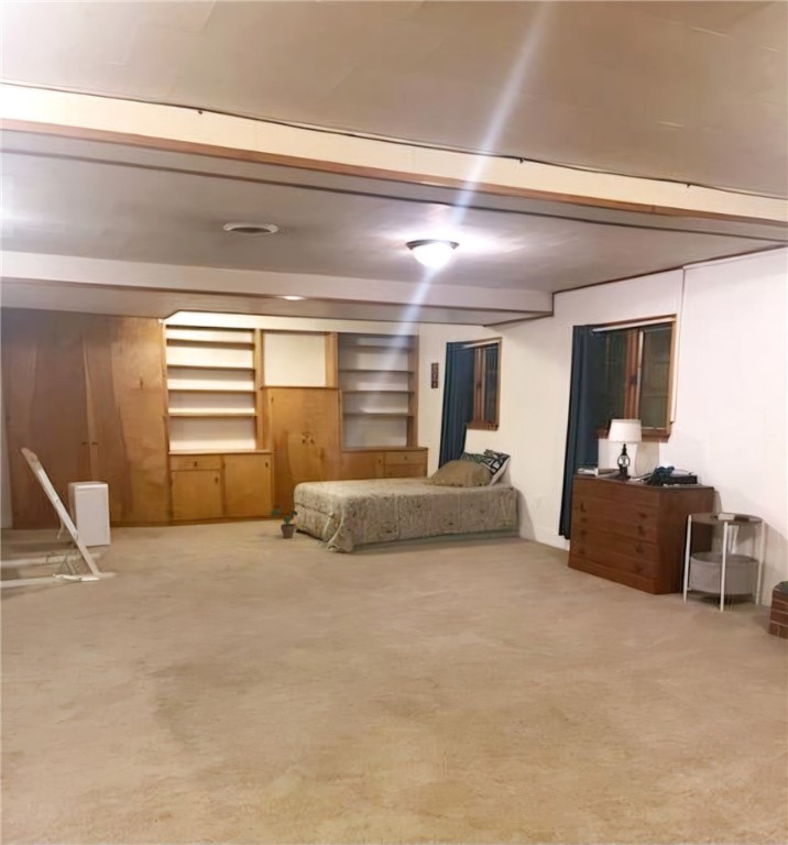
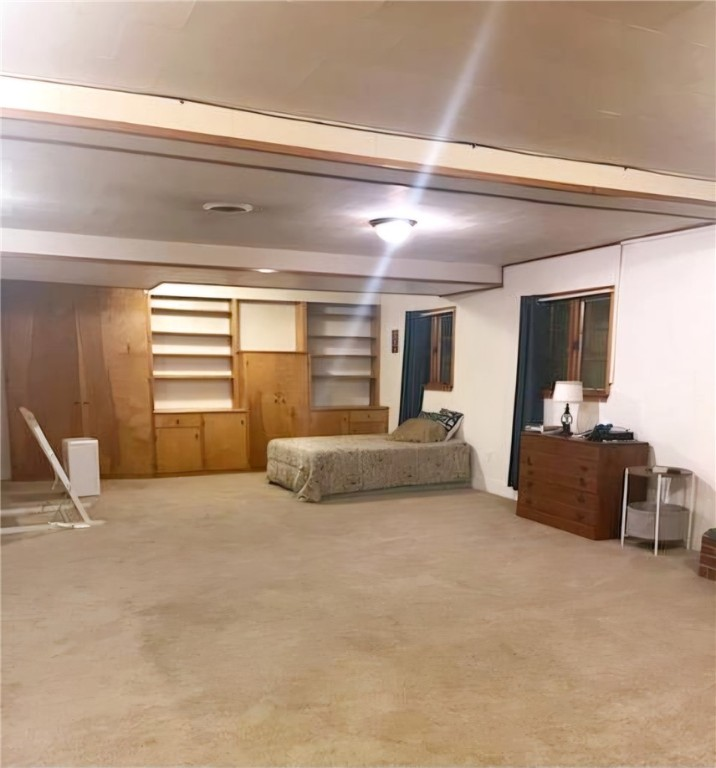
- potted plant [270,501,306,540]
